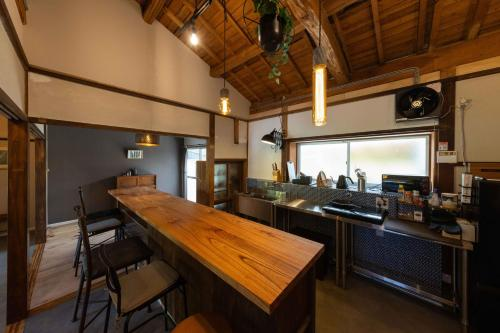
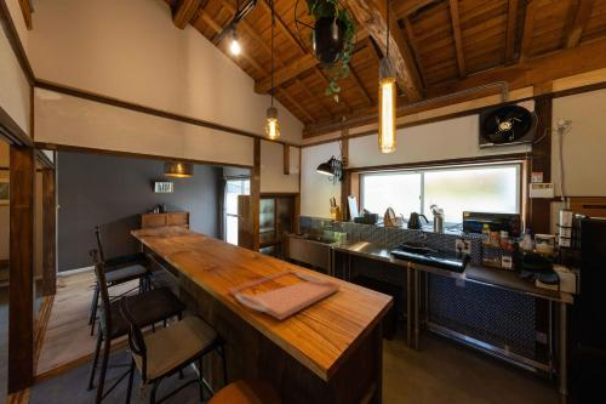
+ serving tray [228,269,342,322]
